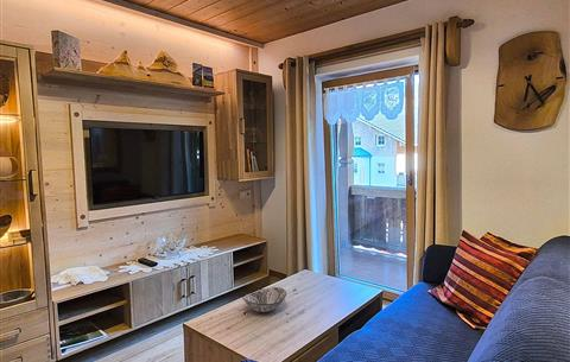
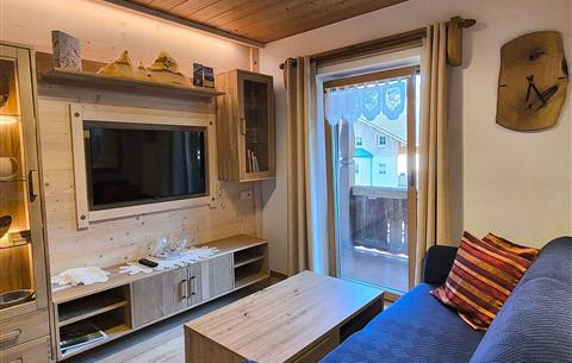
- decorative bowl [242,286,287,313]
